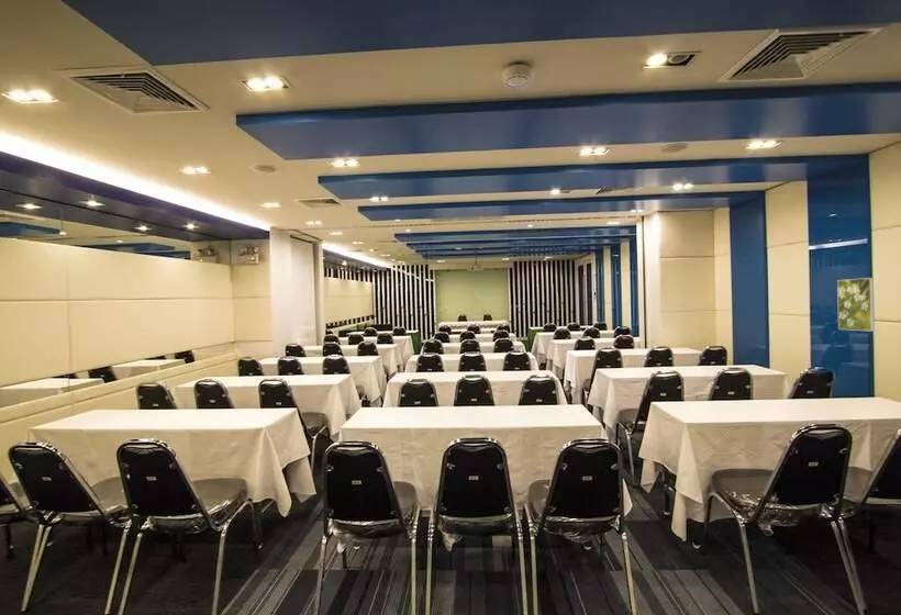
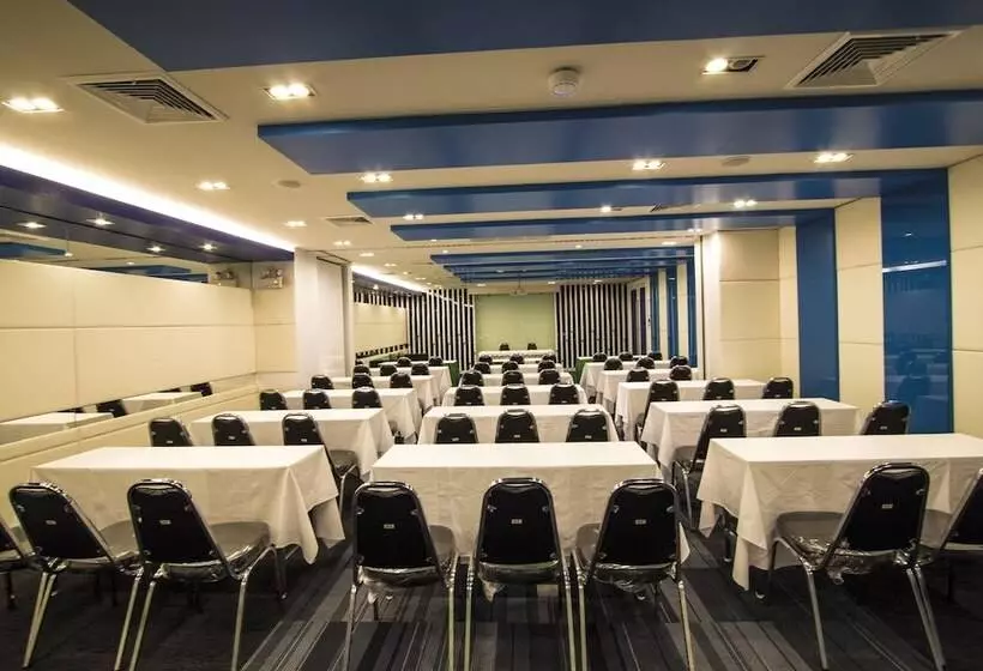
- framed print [836,277,876,333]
